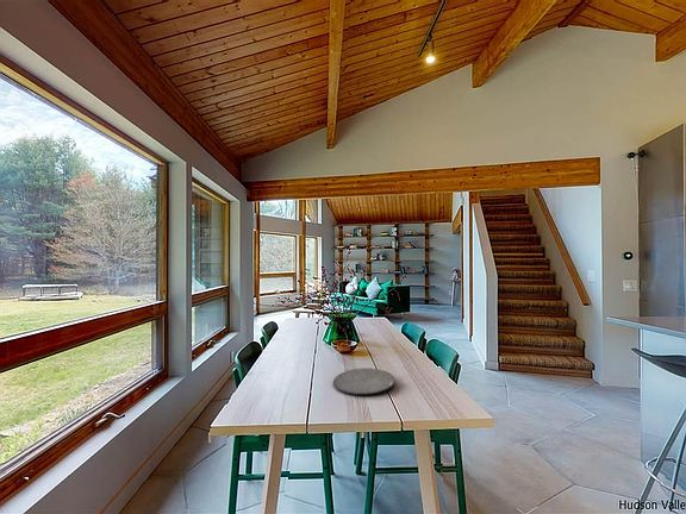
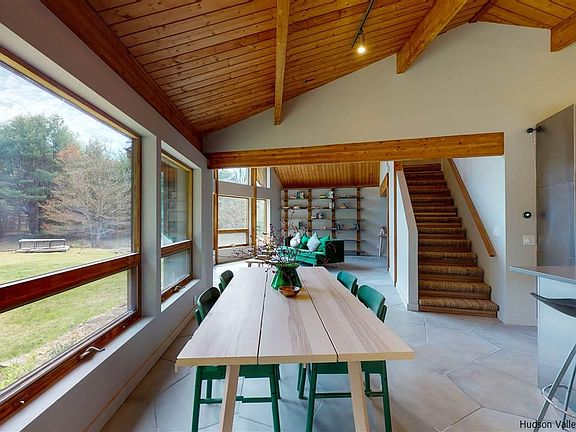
- plate [332,366,395,396]
